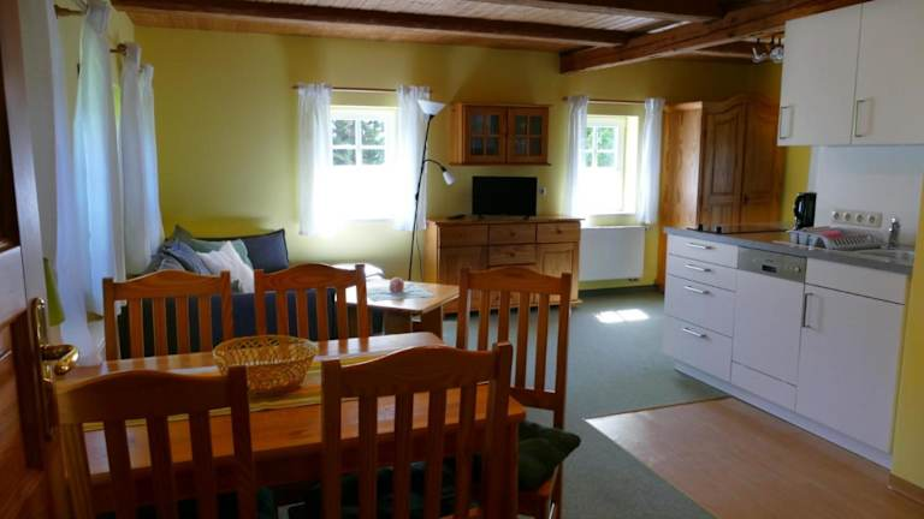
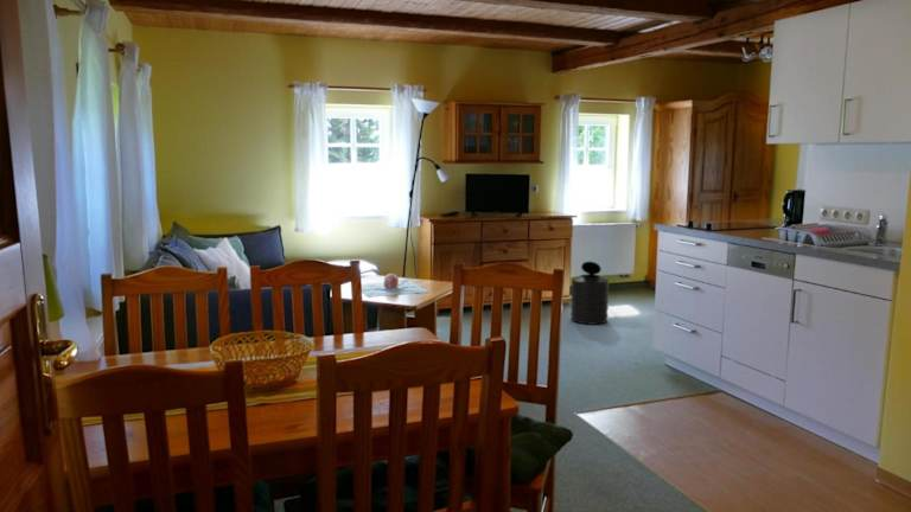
+ trash can [569,261,610,326]
